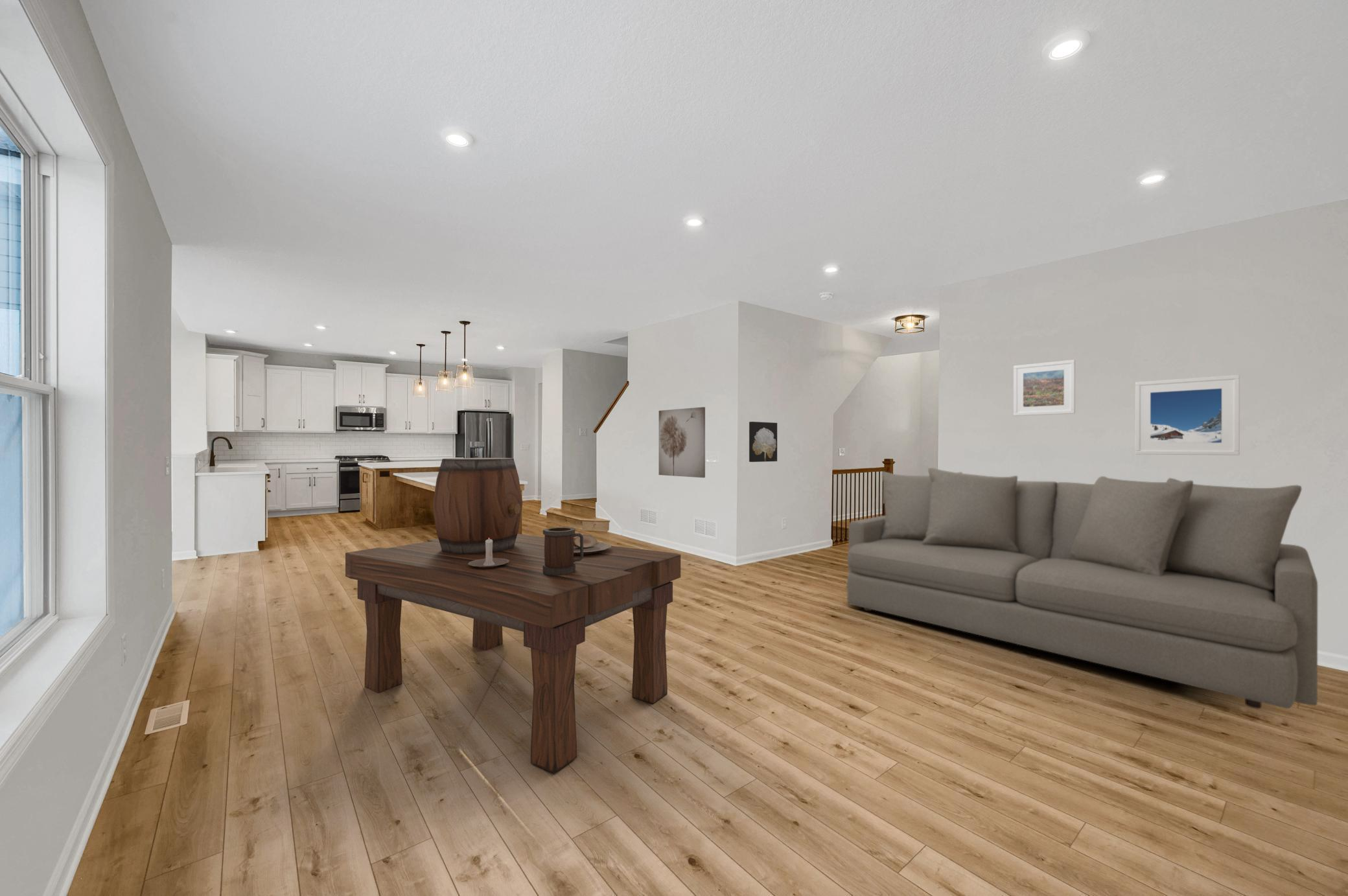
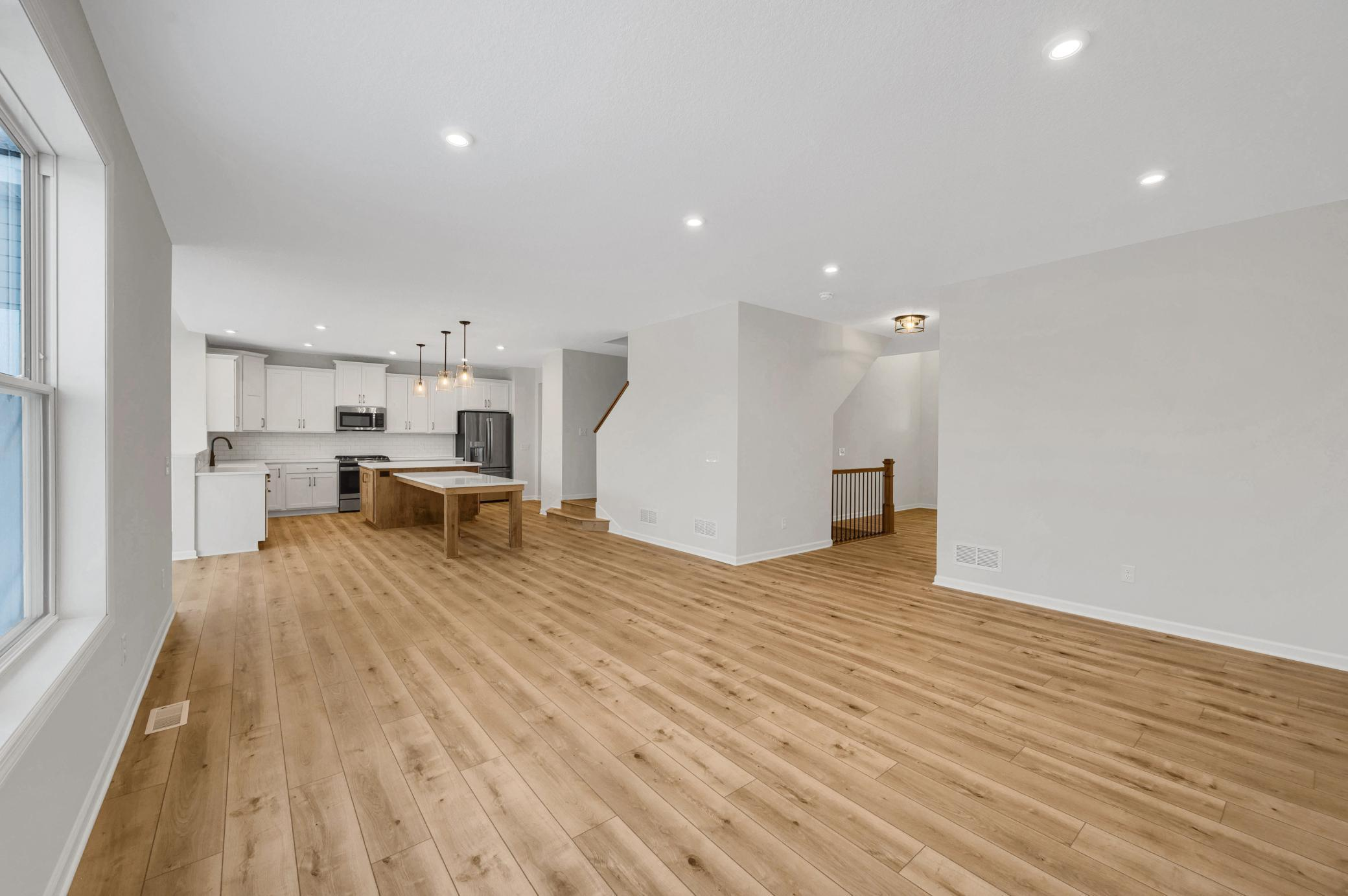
- dining table [345,457,681,774]
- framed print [1135,374,1240,456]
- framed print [1013,359,1076,417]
- sofa [846,467,1318,709]
- wall art [658,406,706,478]
- wall art [749,421,778,463]
